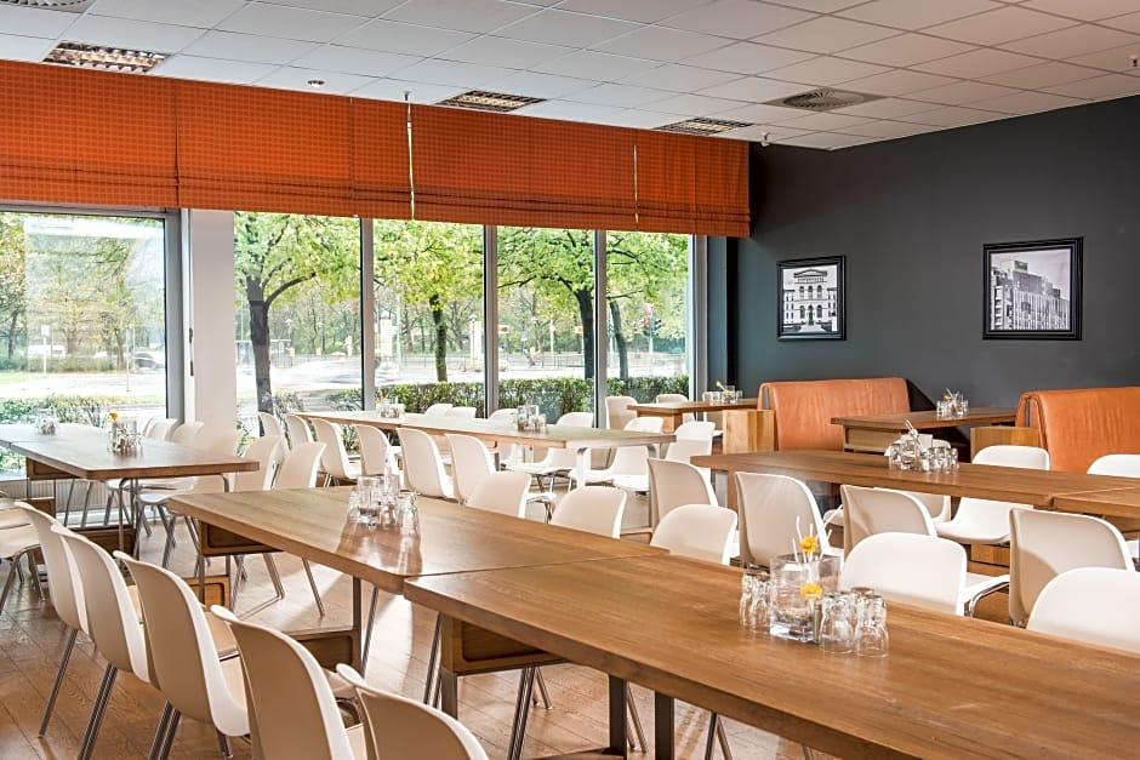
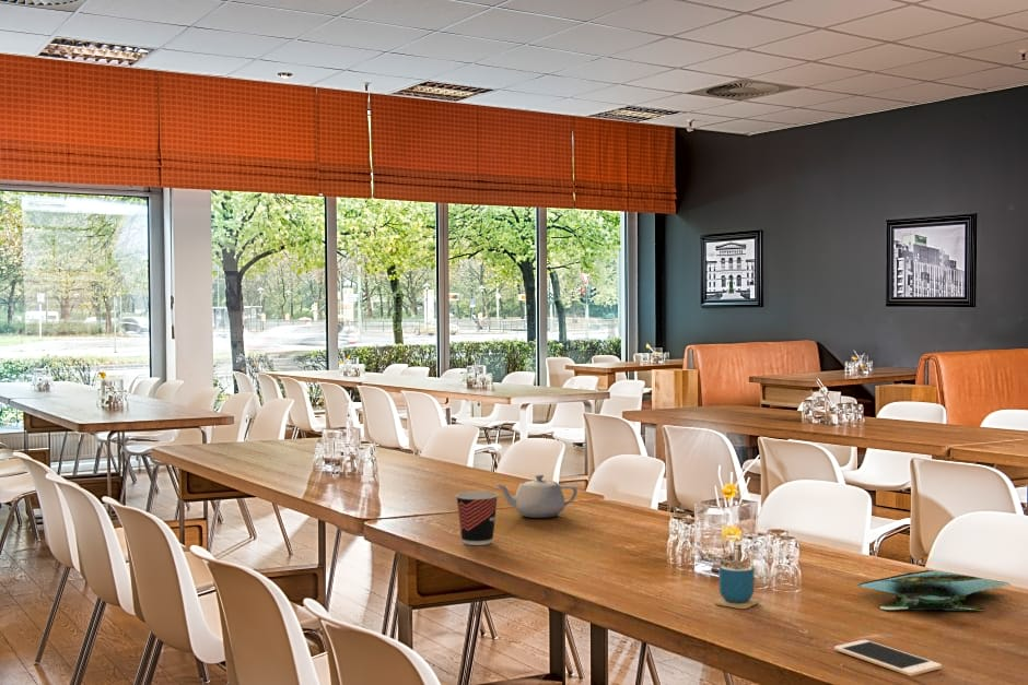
+ platter [856,569,1012,612]
+ cell phone [833,639,943,677]
+ teapot [494,473,579,519]
+ cup [713,541,760,610]
+ cup [455,491,500,546]
